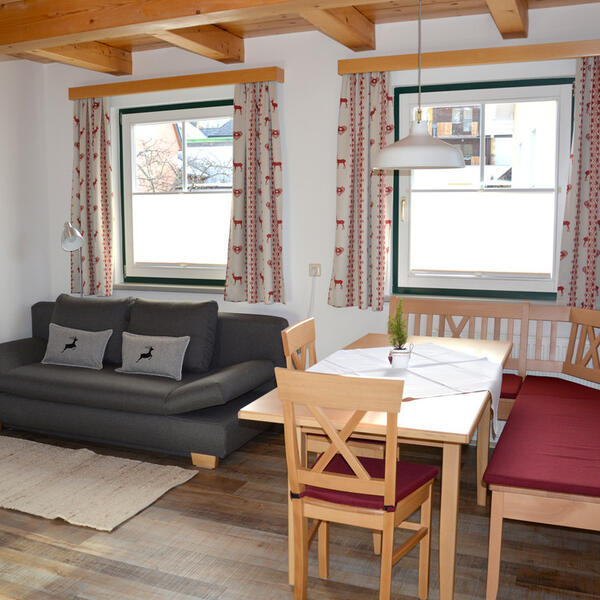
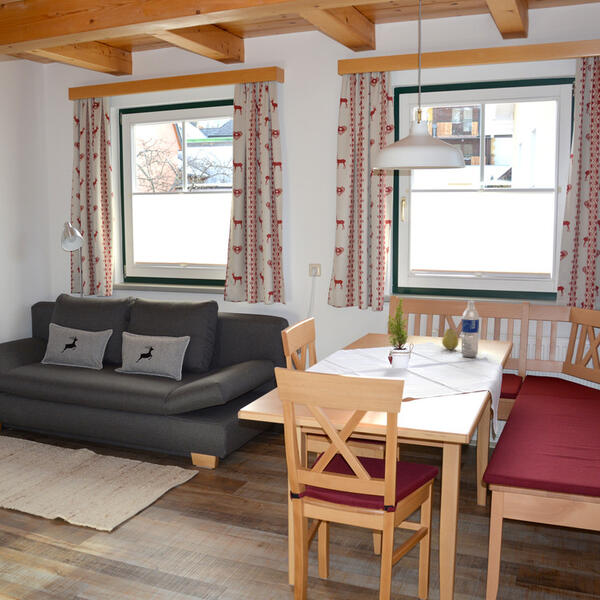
+ water bottle [461,300,480,358]
+ fruit [441,326,459,351]
